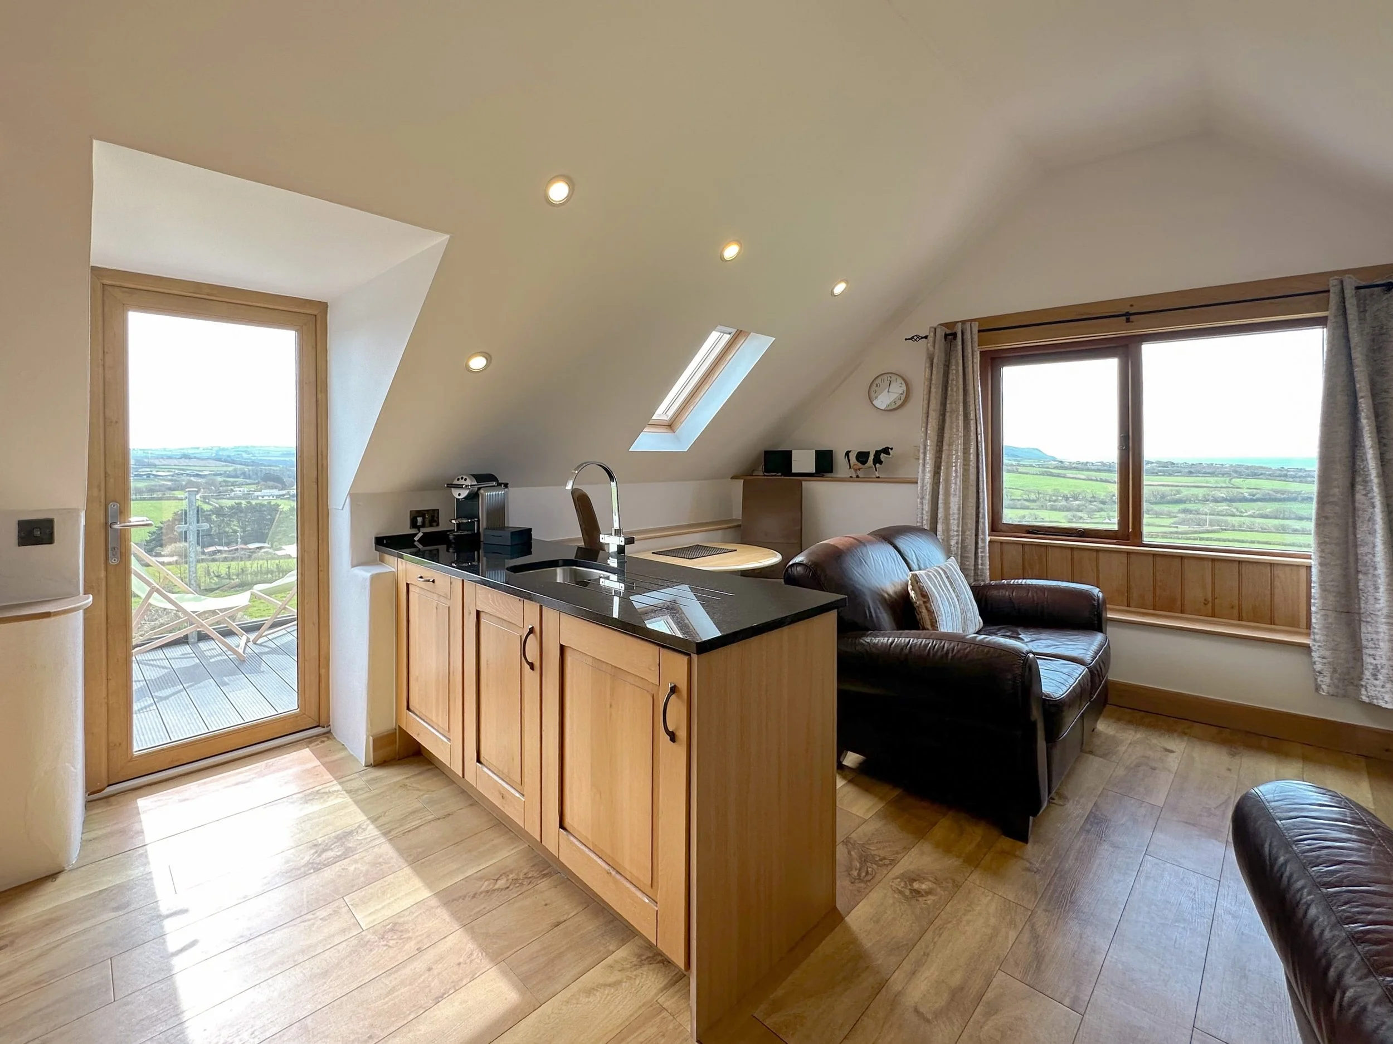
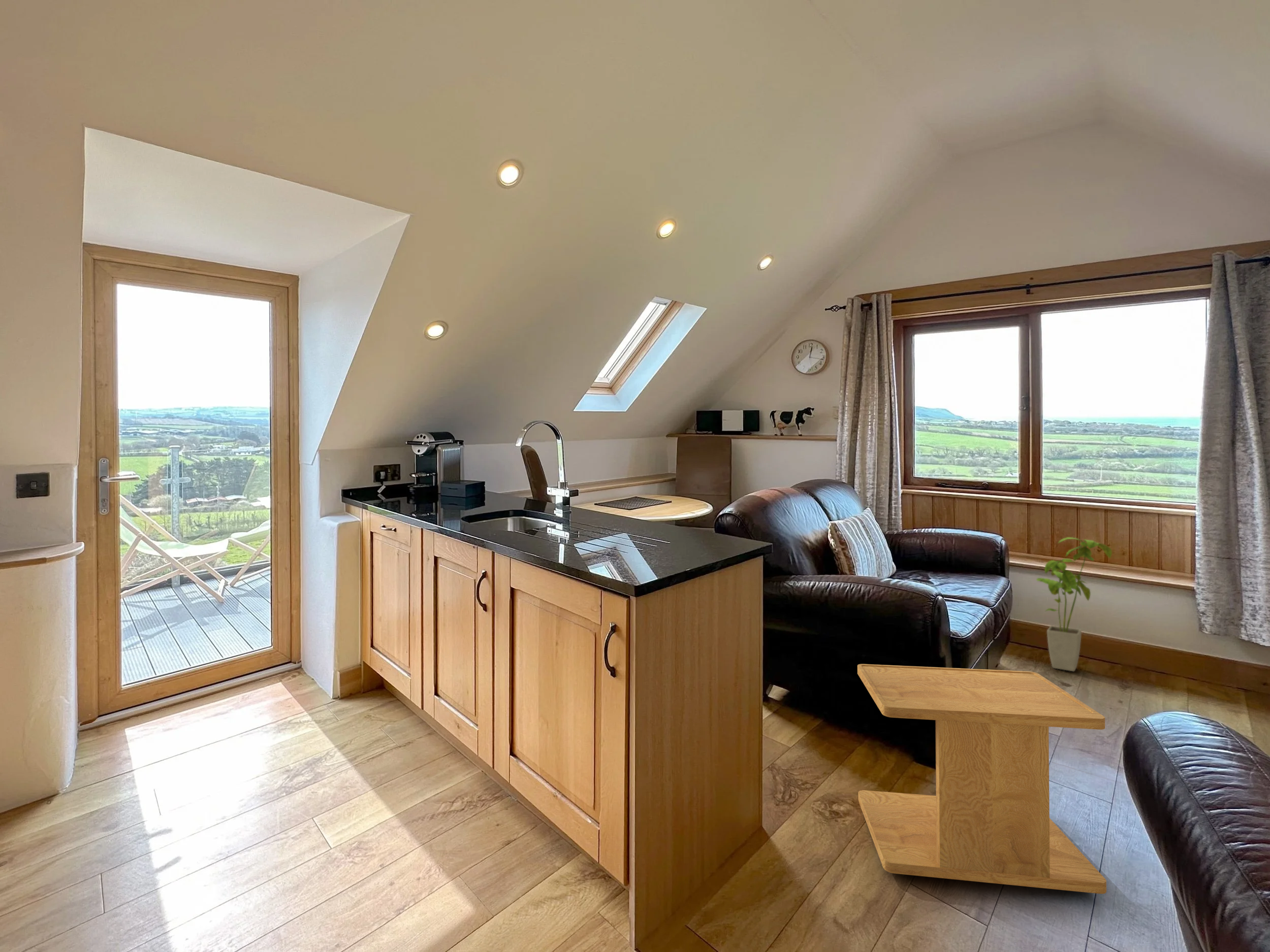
+ house plant [1036,537,1113,672]
+ side table [857,664,1107,894]
